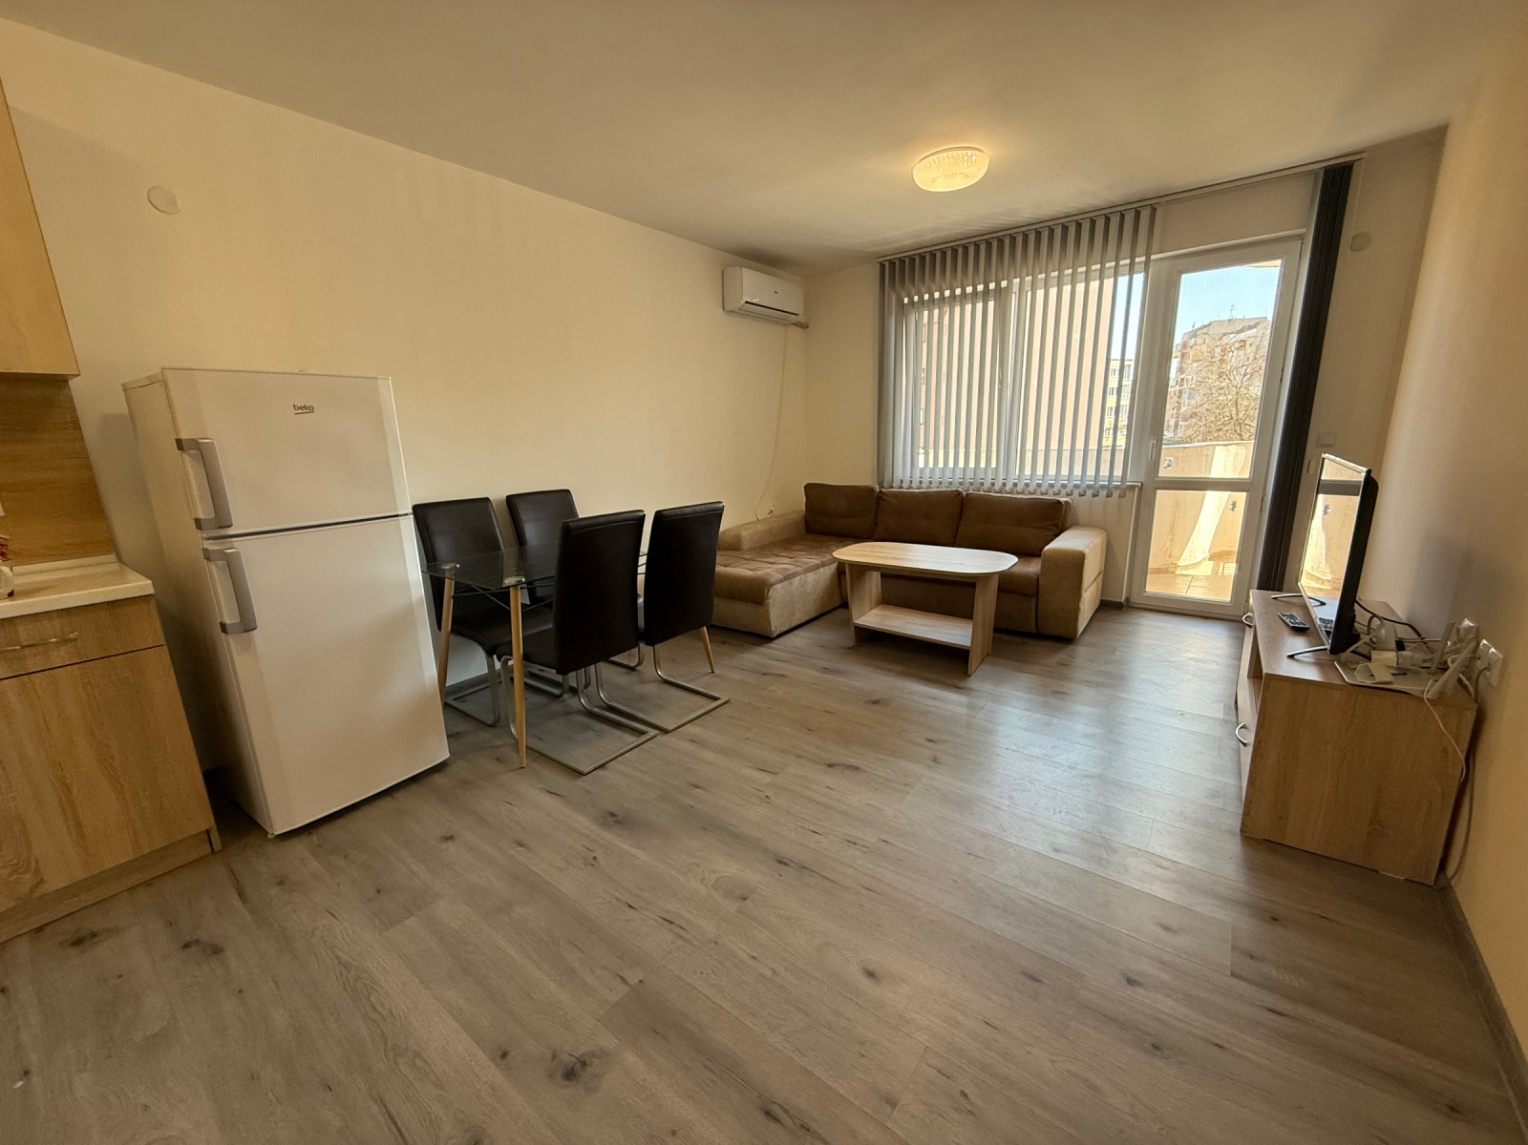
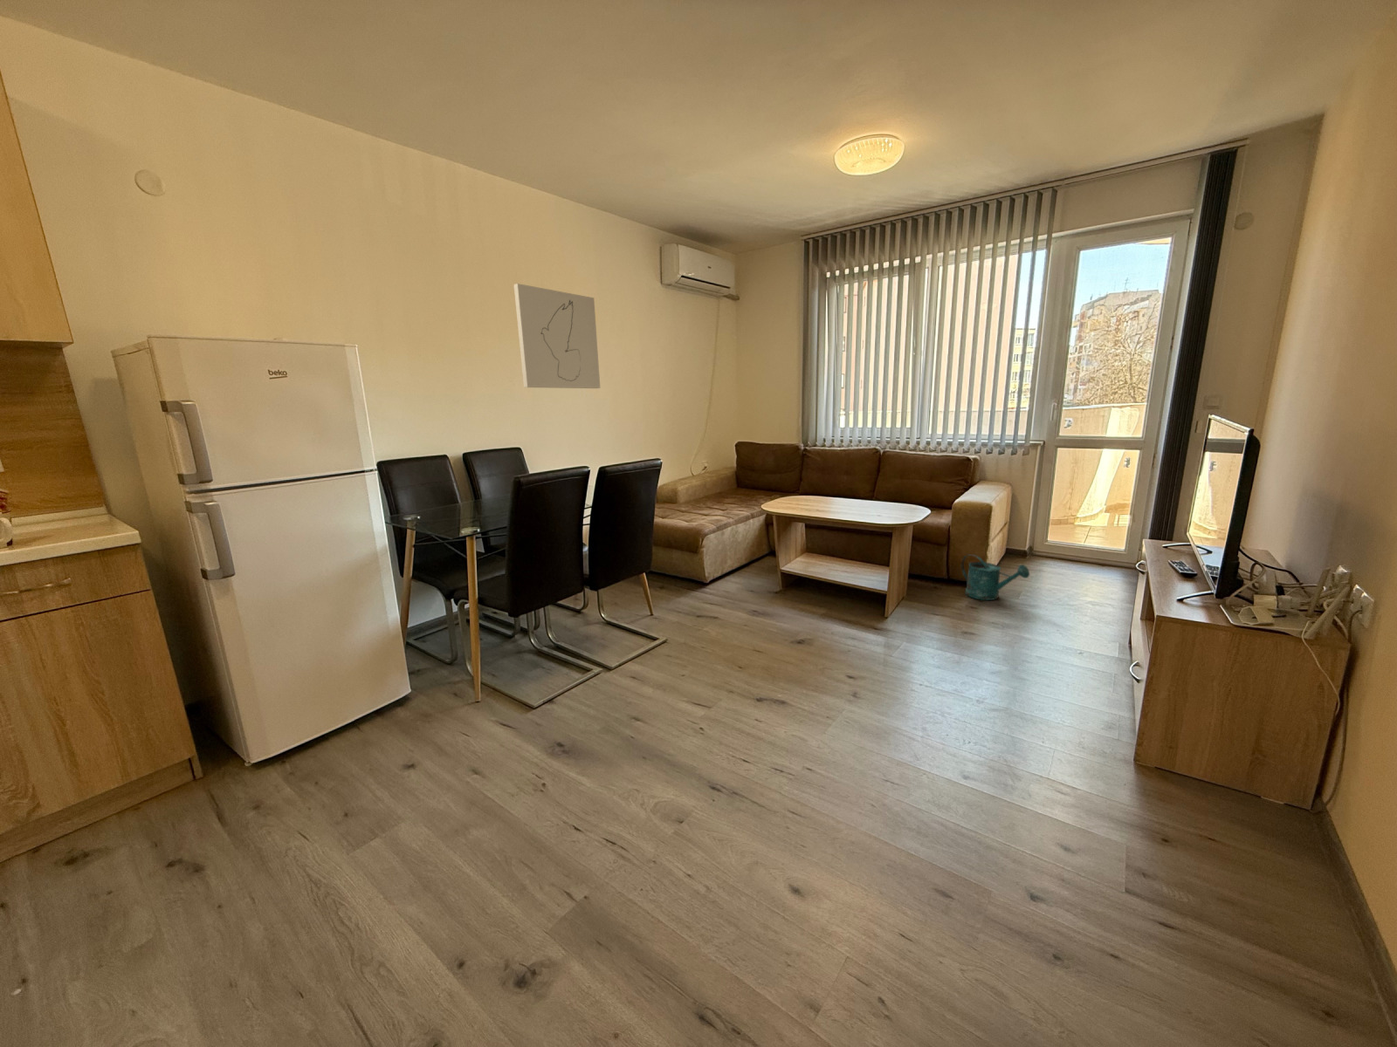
+ wall art [514,283,601,389]
+ watering can [960,553,1031,602]
